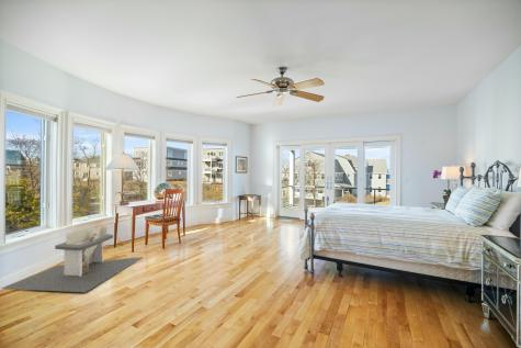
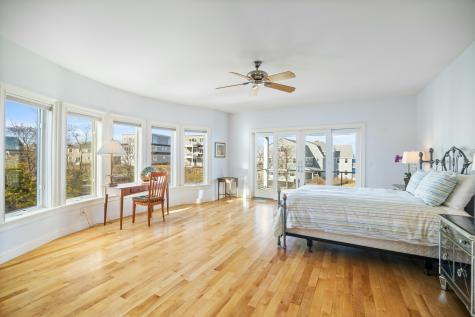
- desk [0,226,145,293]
